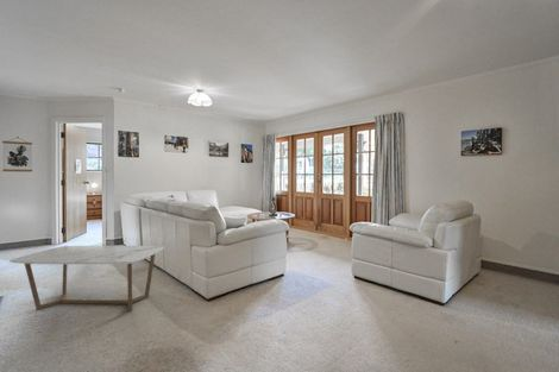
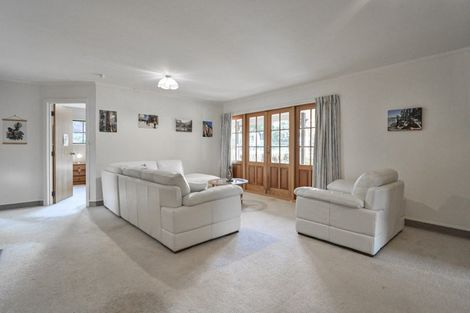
- coffee table [8,245,165,313]
